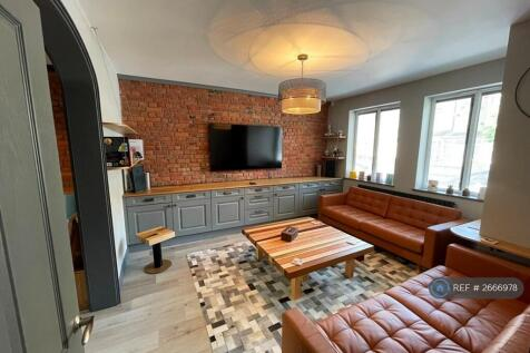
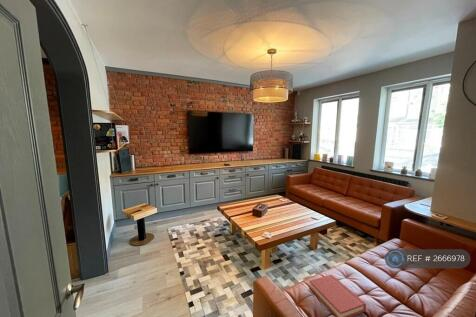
+ hardback book [308,274,367,317]
